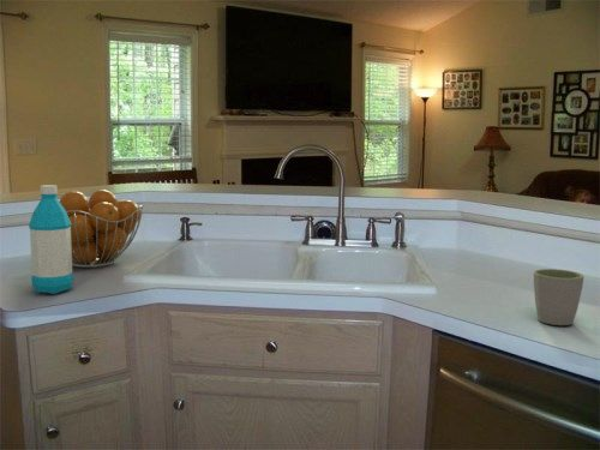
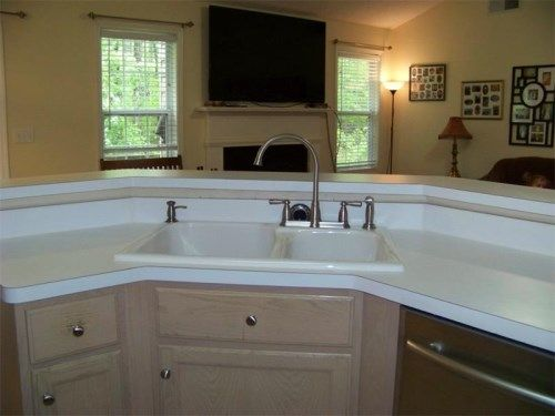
- mug [533,268,586,326]
- fruit basket [59,188,144,269]
- water bottle [28,184,74,295]
